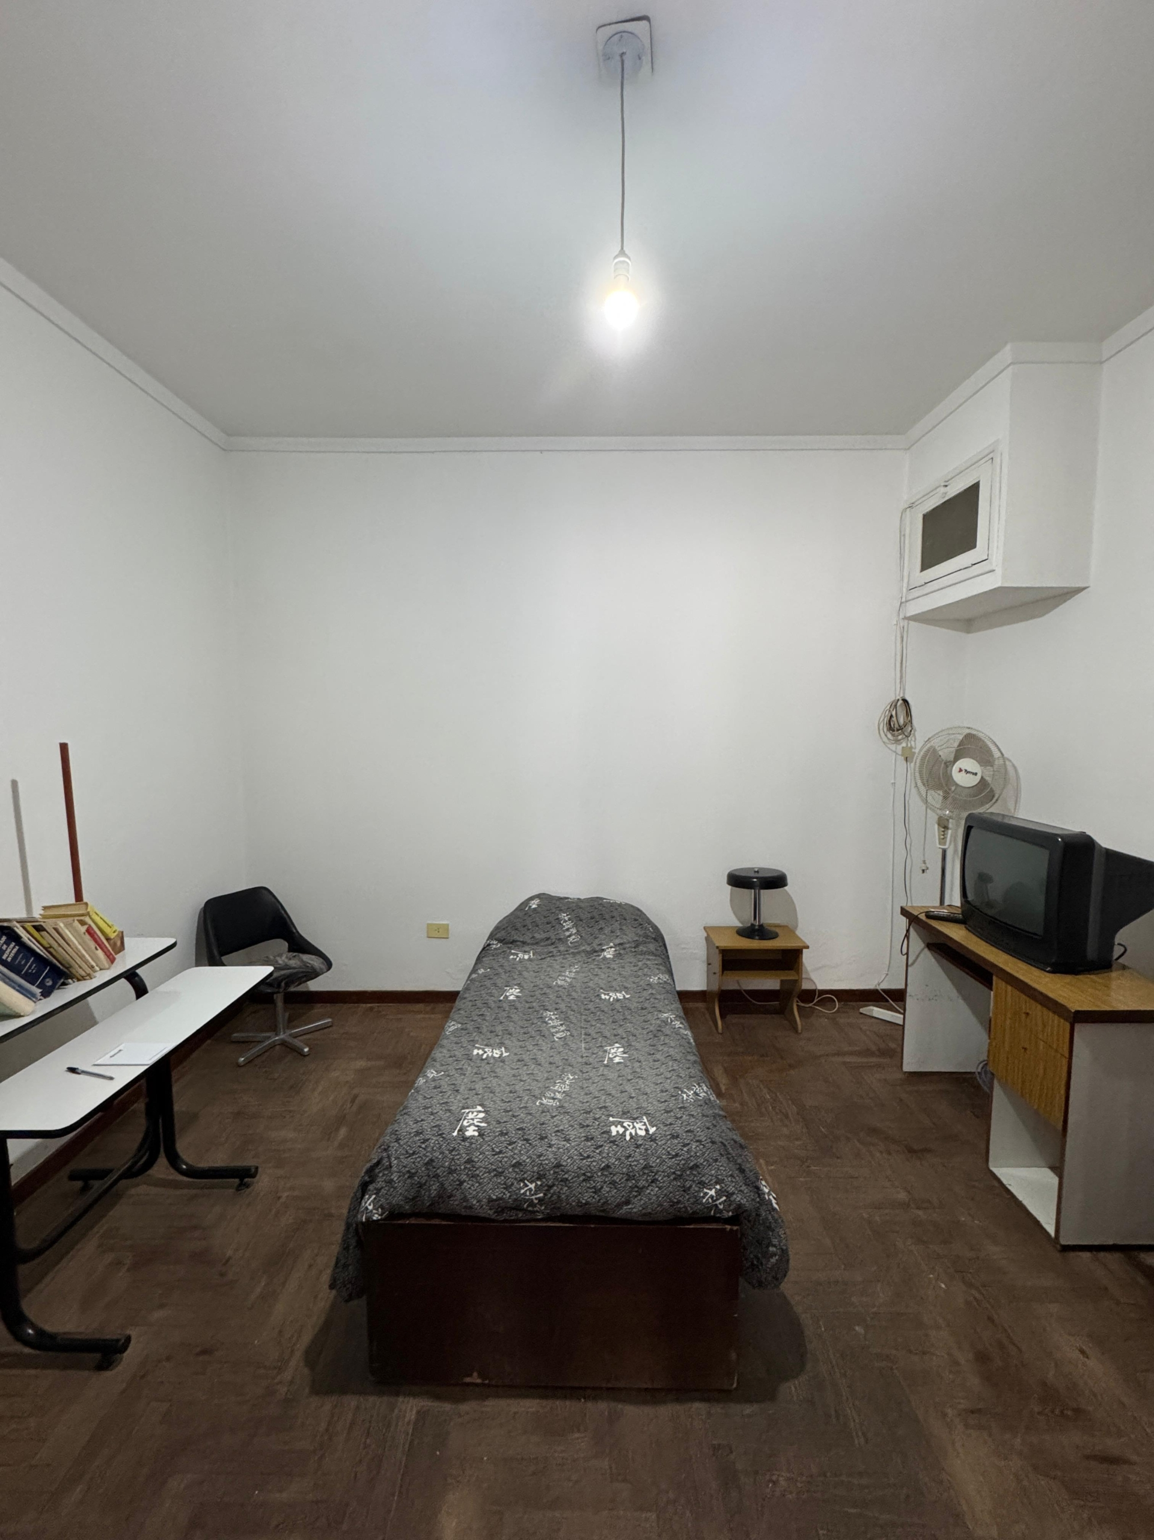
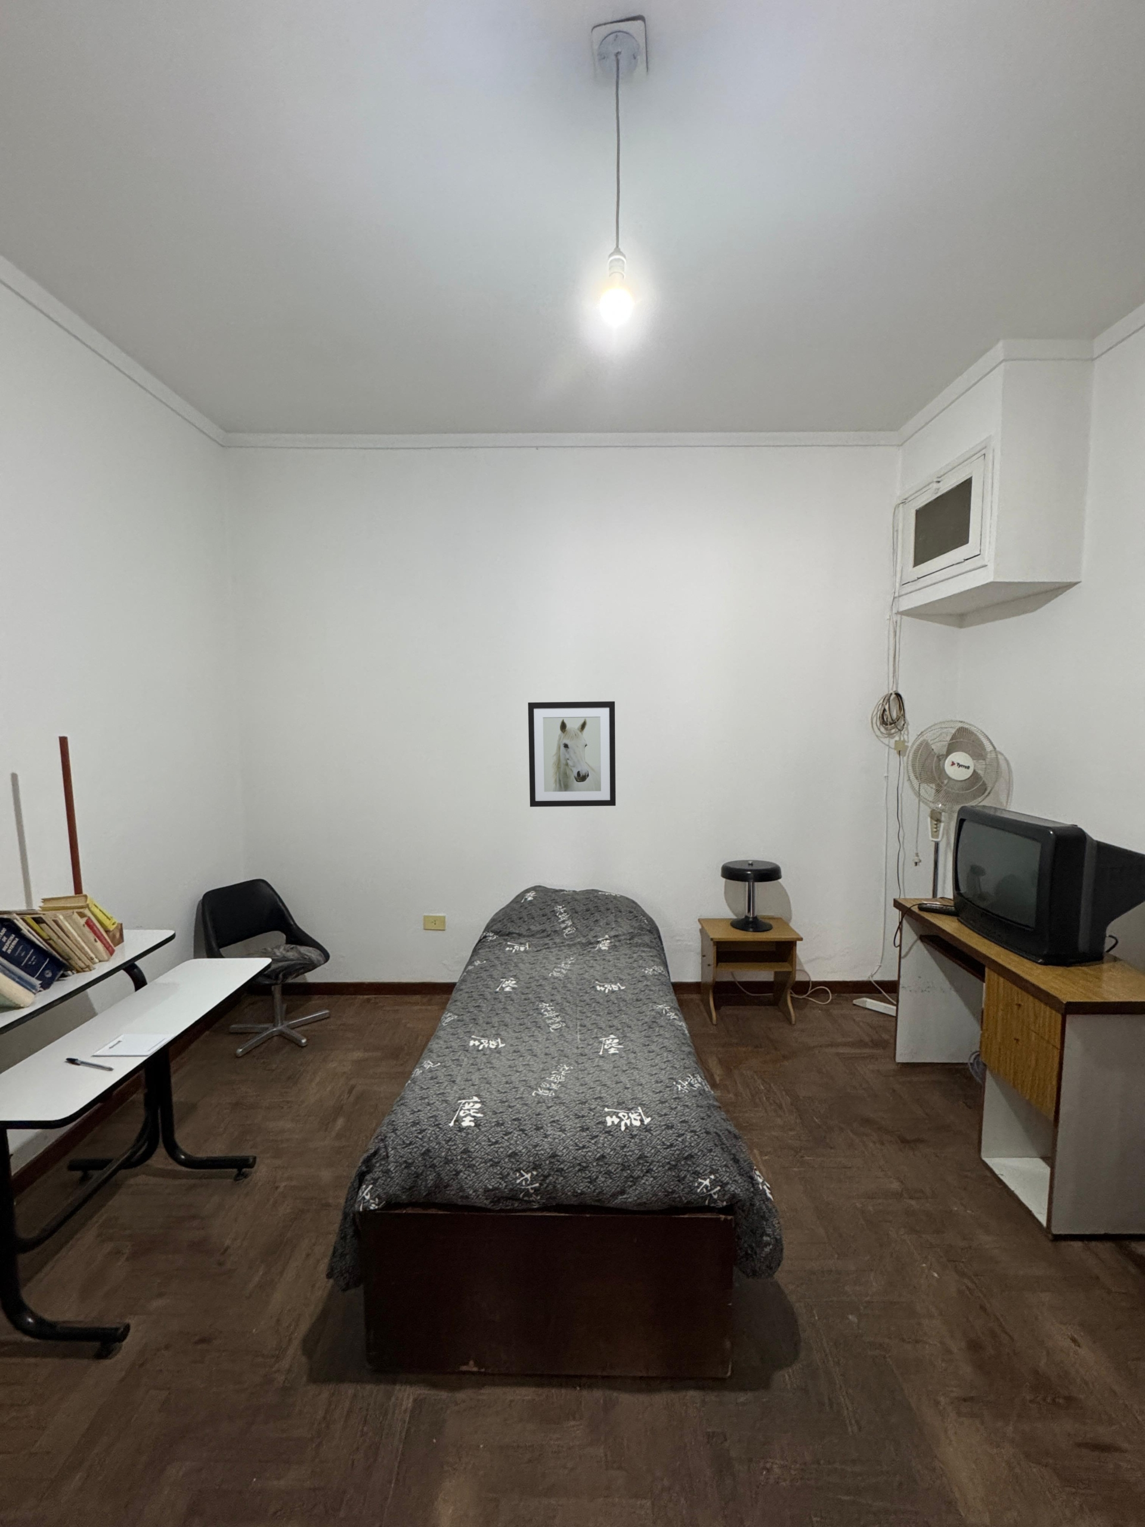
+ wall art [527,701,616,808]
